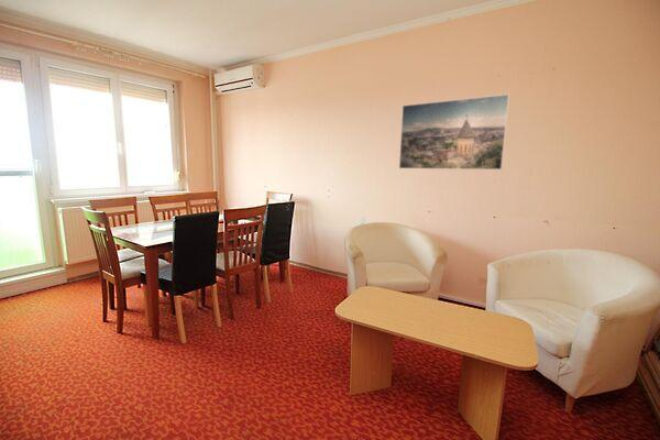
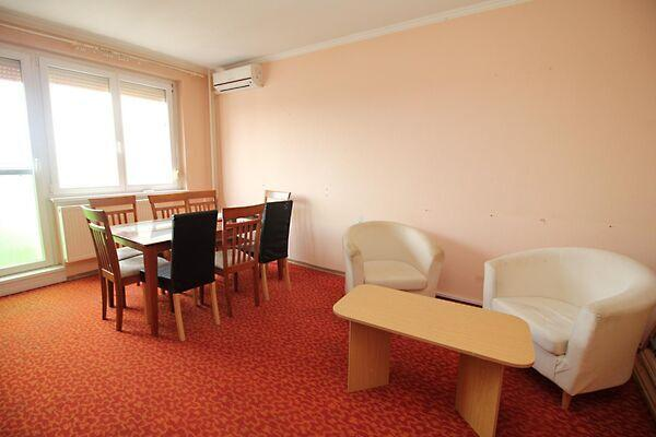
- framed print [398,94,510,170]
